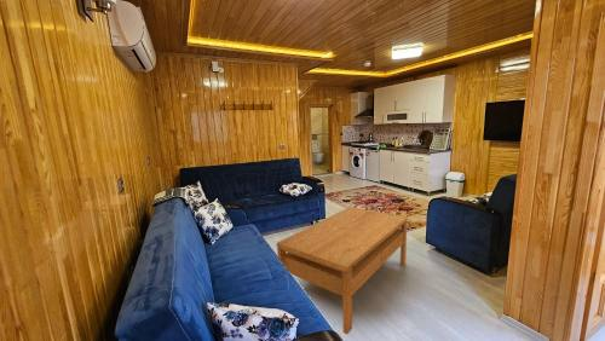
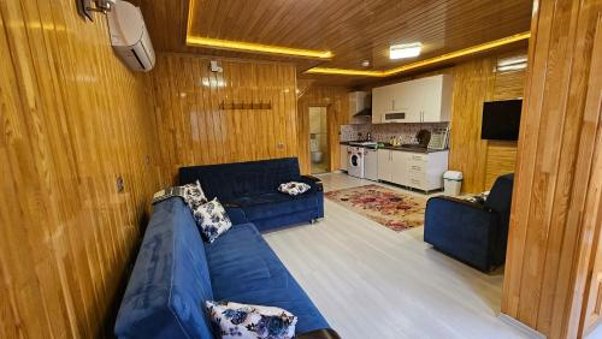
- coffee table [276,206,409,335]
